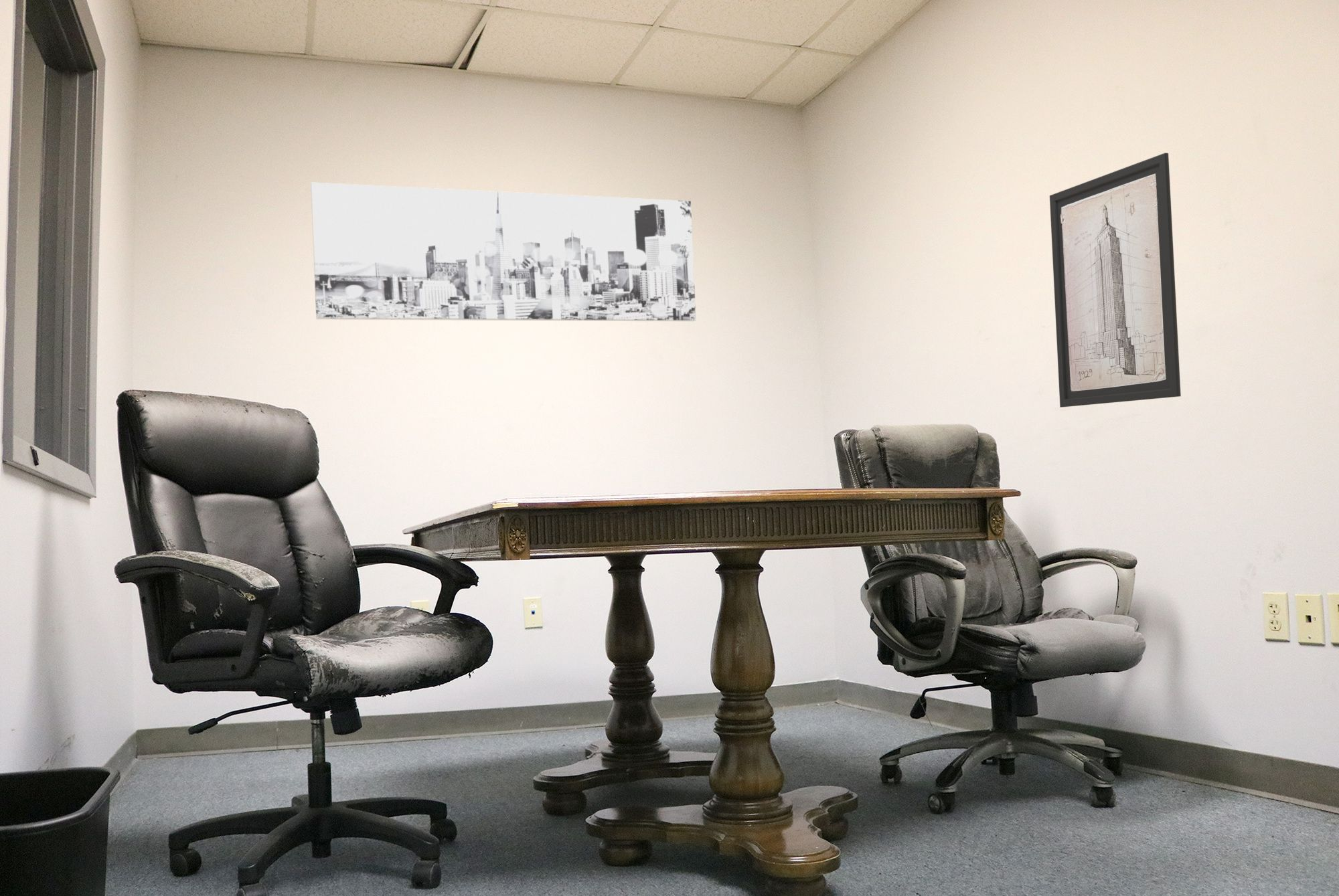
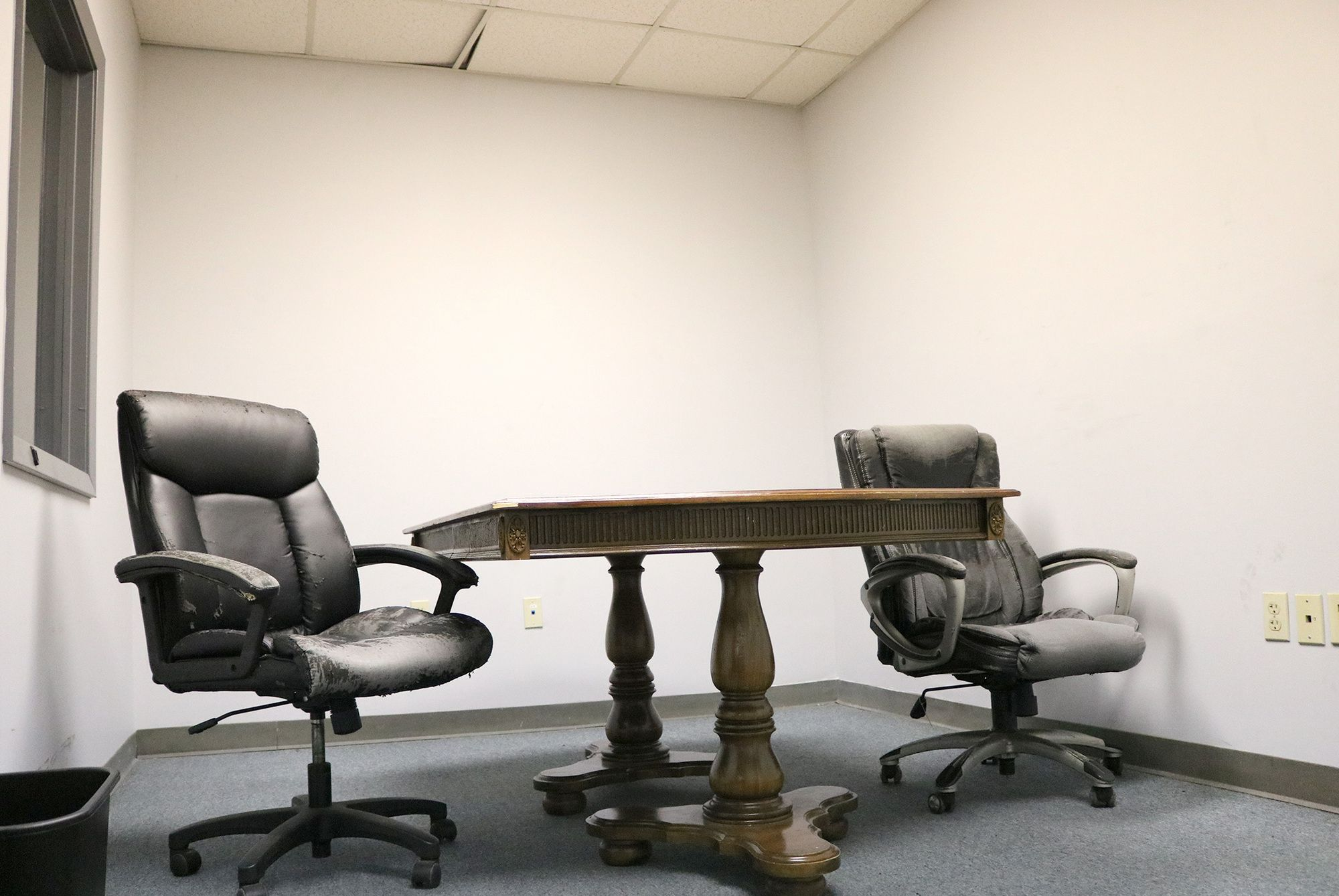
- wall art [1049,152,1182,408]
- wall art [310,181,697,322]
